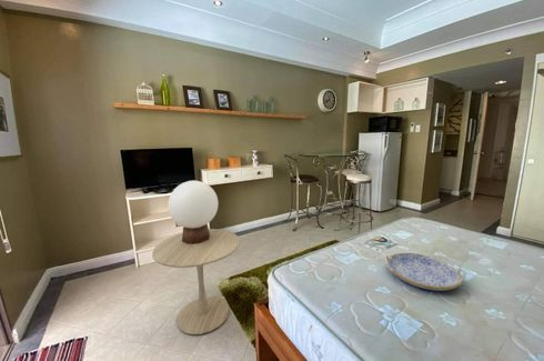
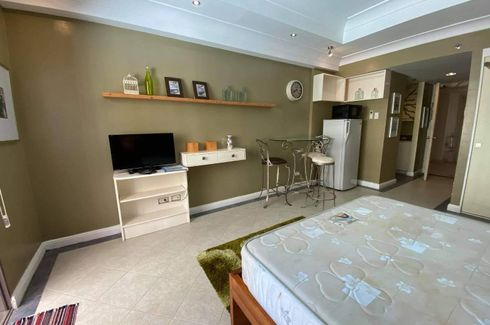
- side table [151,228,241,335]
- table lamp [168,180,219,244]
- serving tray [383,252,467,291]
